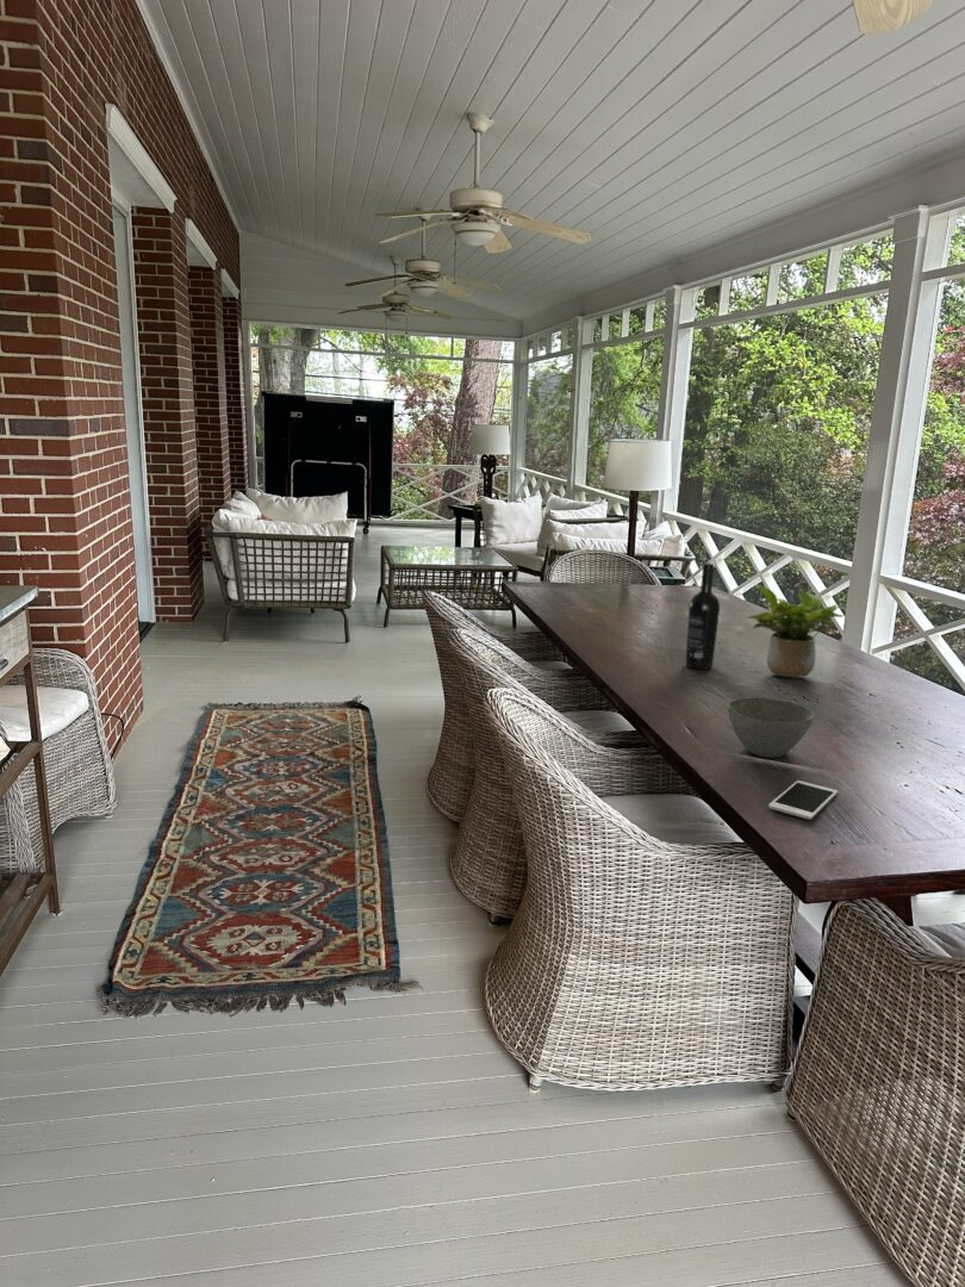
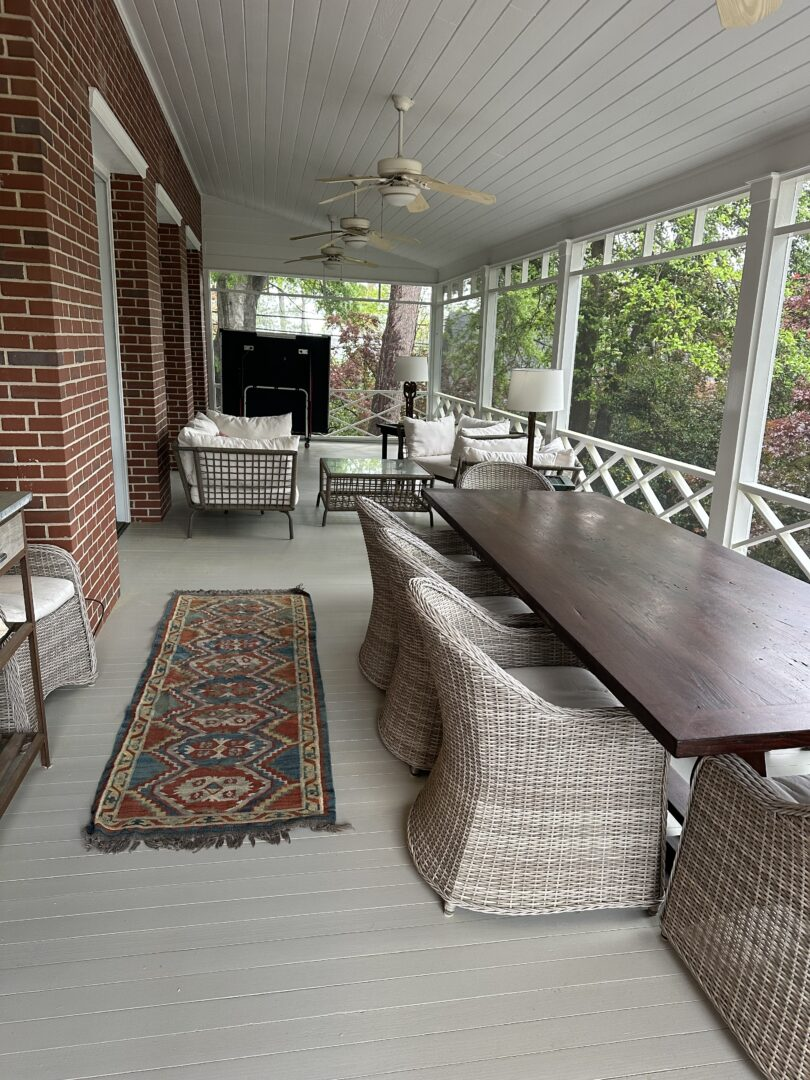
- bowl [726,696,816,759]
- potted plant [746,584,843,677]
- wine bottle [684,561,721,670]
- cell phone [767,779,839,821]
